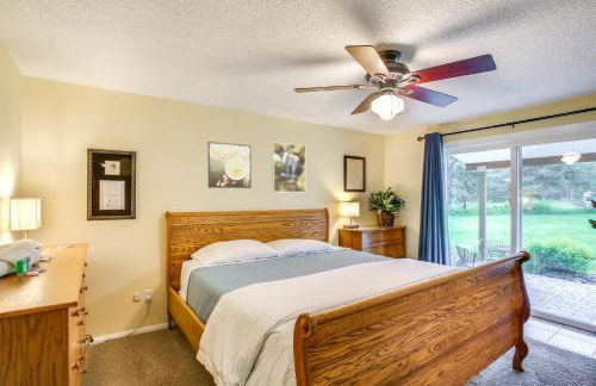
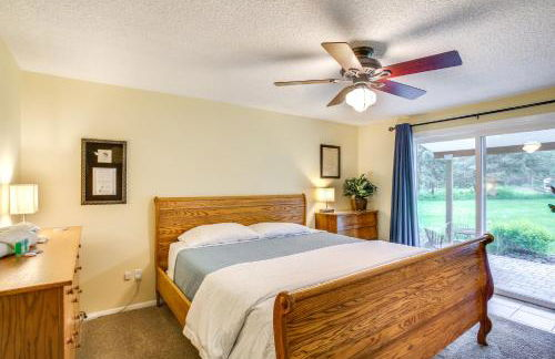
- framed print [271,142,306,193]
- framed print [207,141,253,189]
